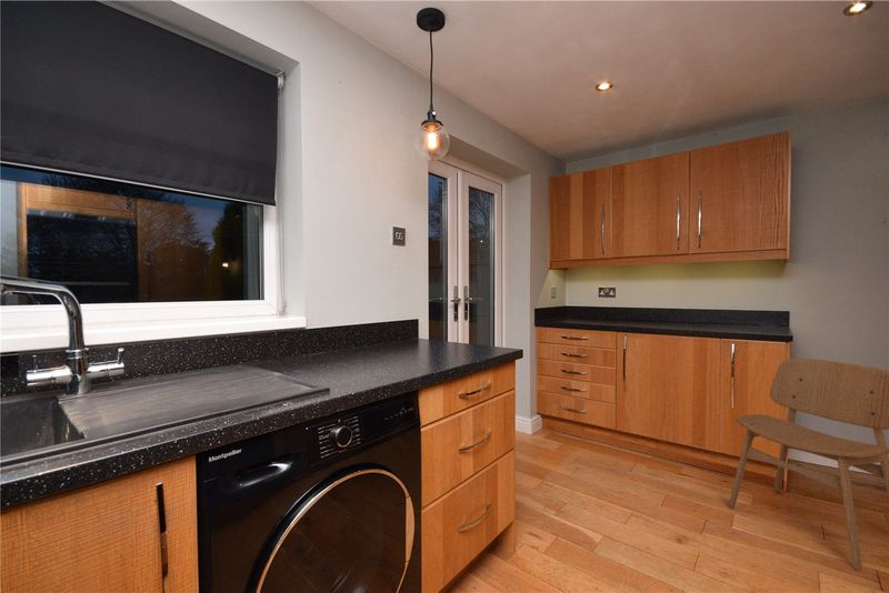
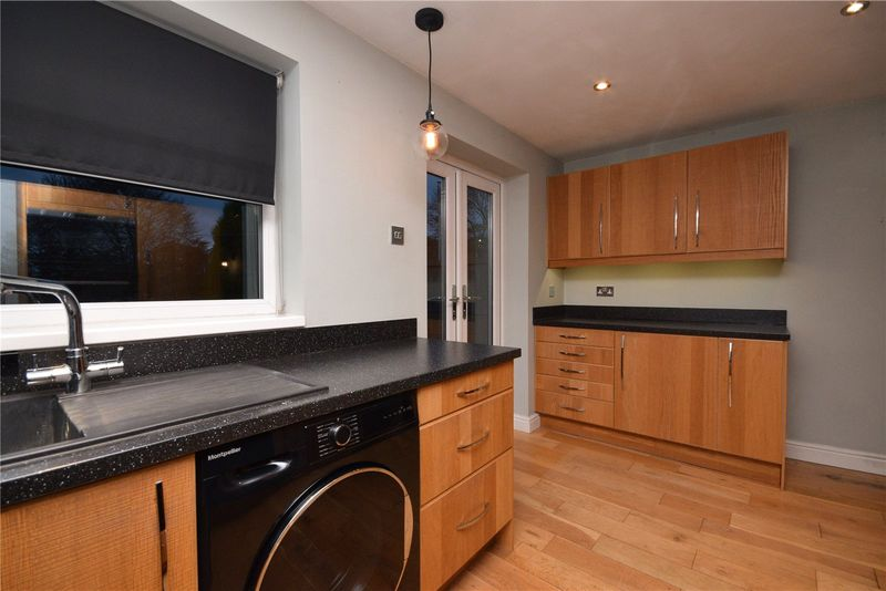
- dining chair [728,358,889,572]
